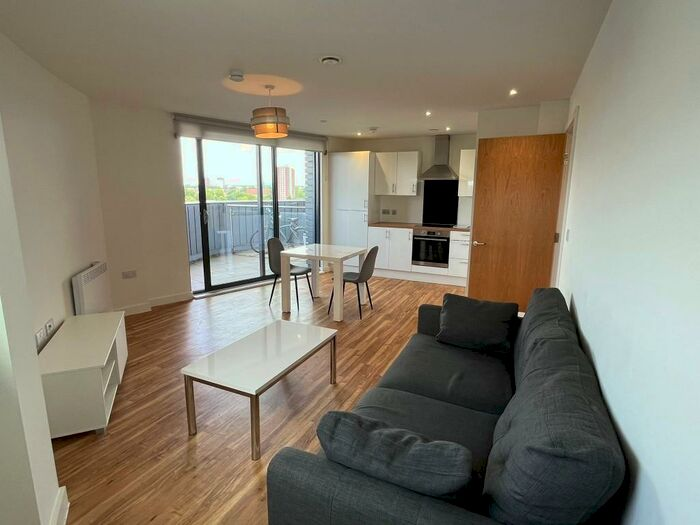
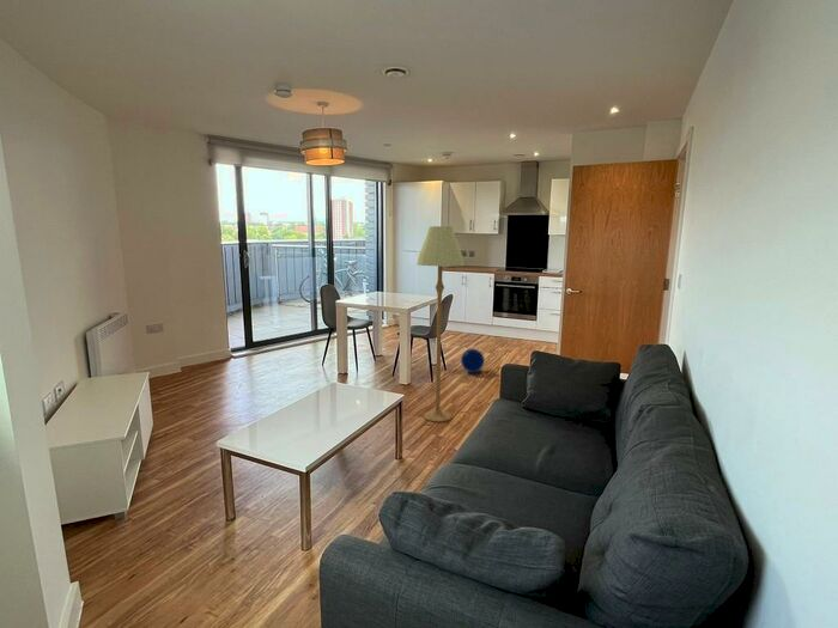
+ floor lamp [415,225,466,423]
+ ball [460,347,486,373]
